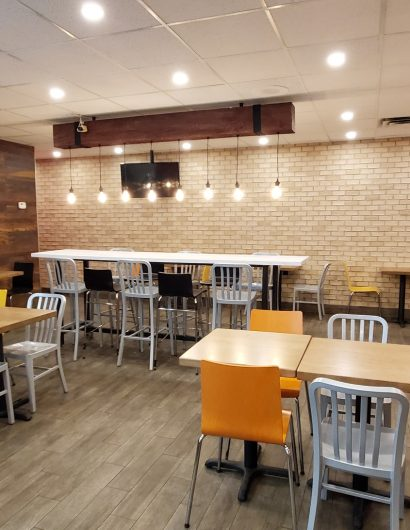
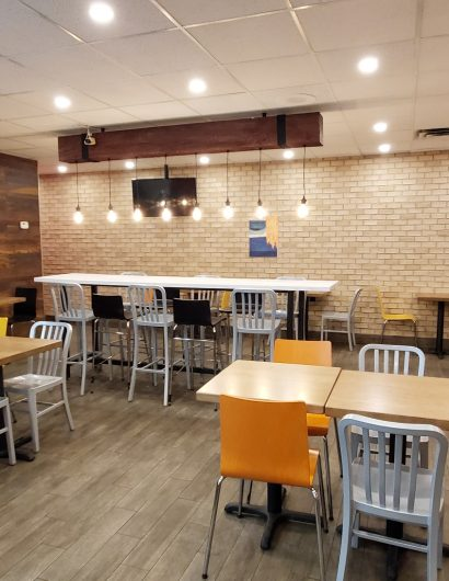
+ wall art [249,215,280,259]
